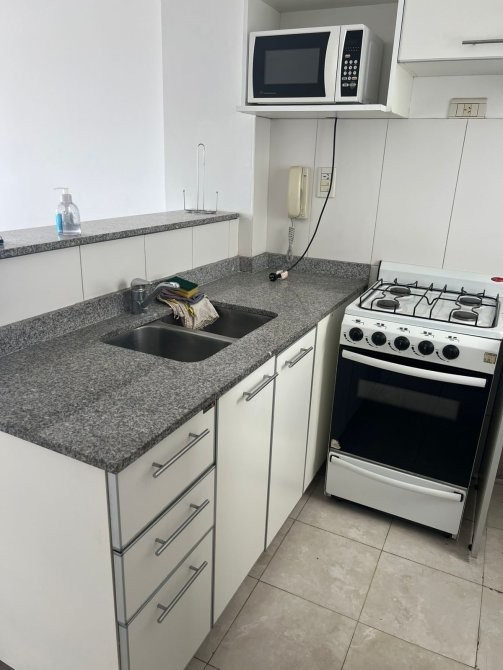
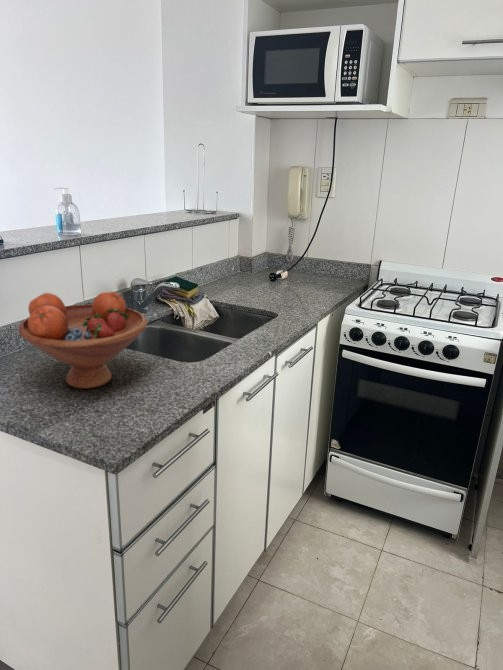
+ fruit bowl [18,290,148,390]
